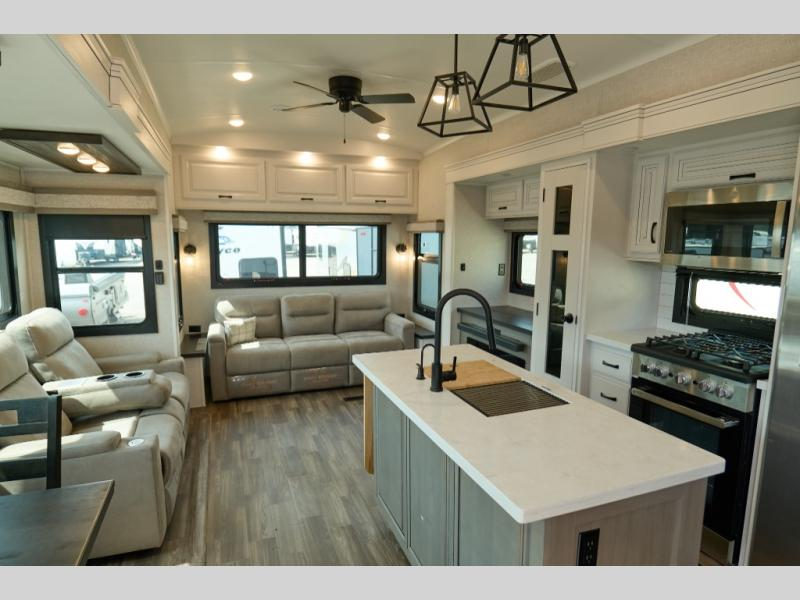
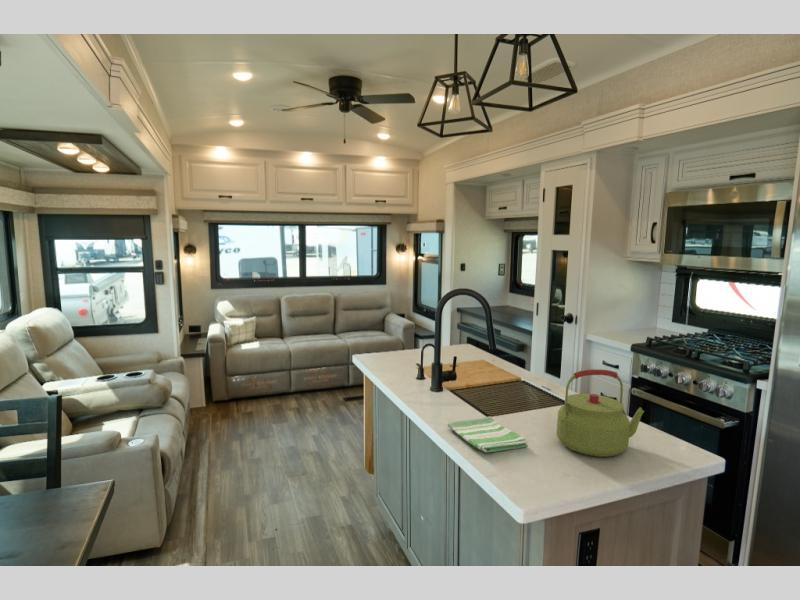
+ dish towel [447,415,529,453]
+ kettle [556,368,646,457]
